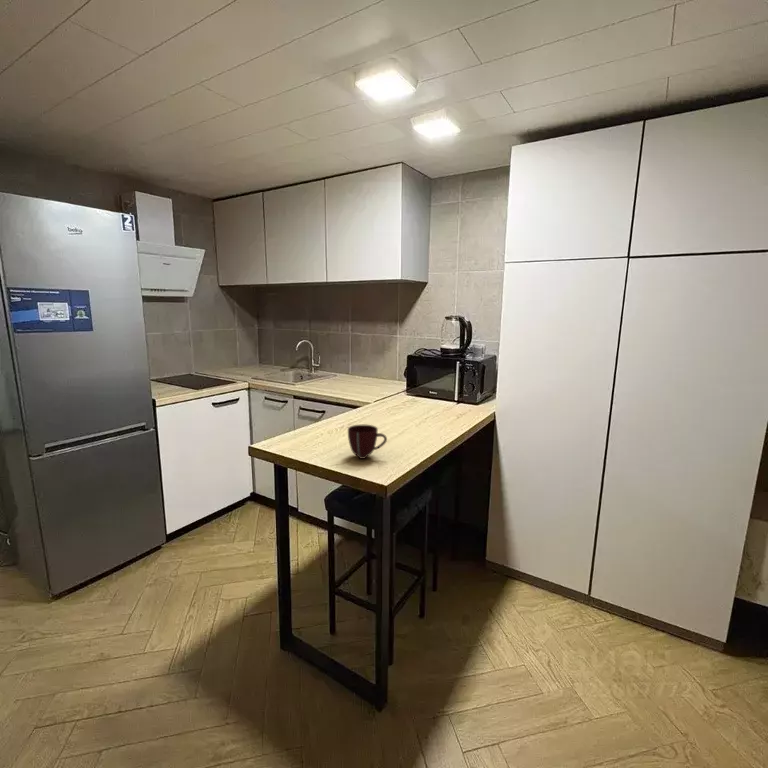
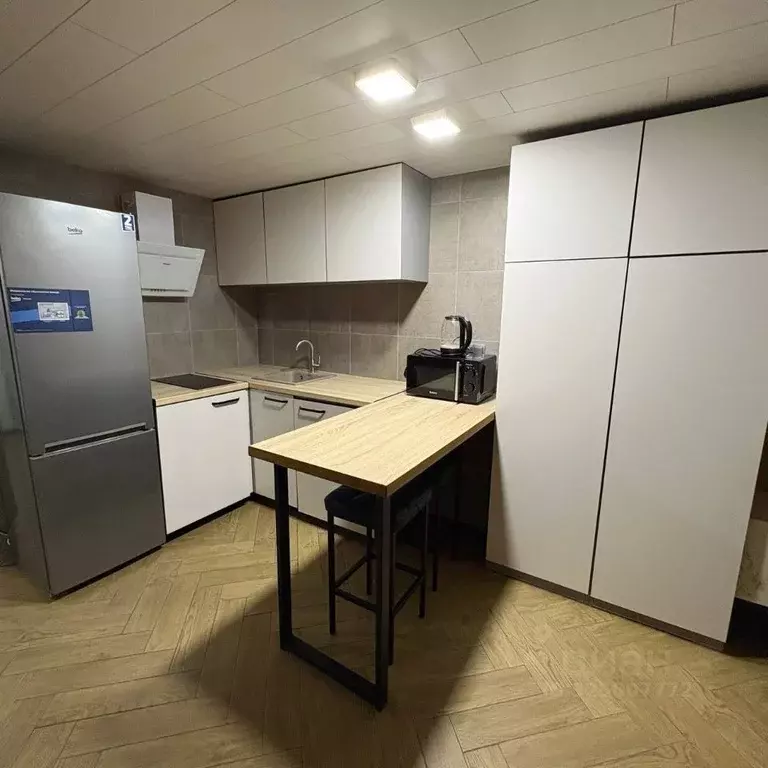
- mug [347,424,388,460]
